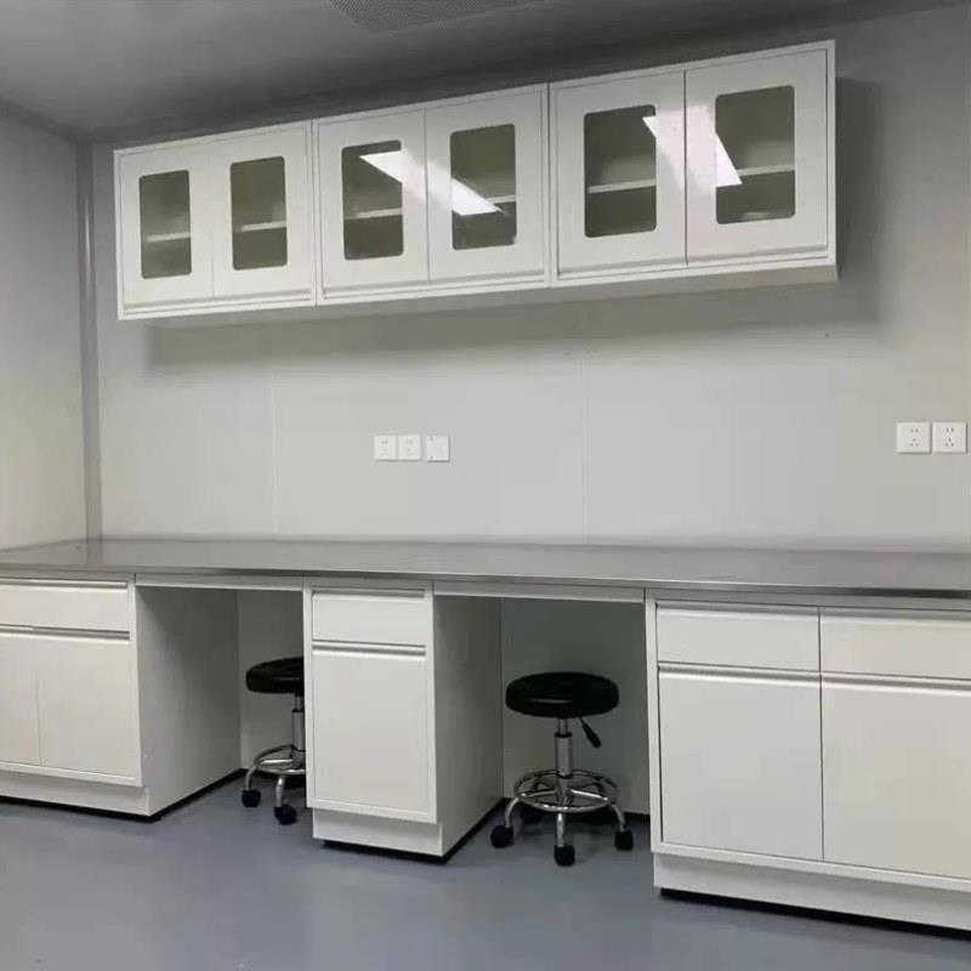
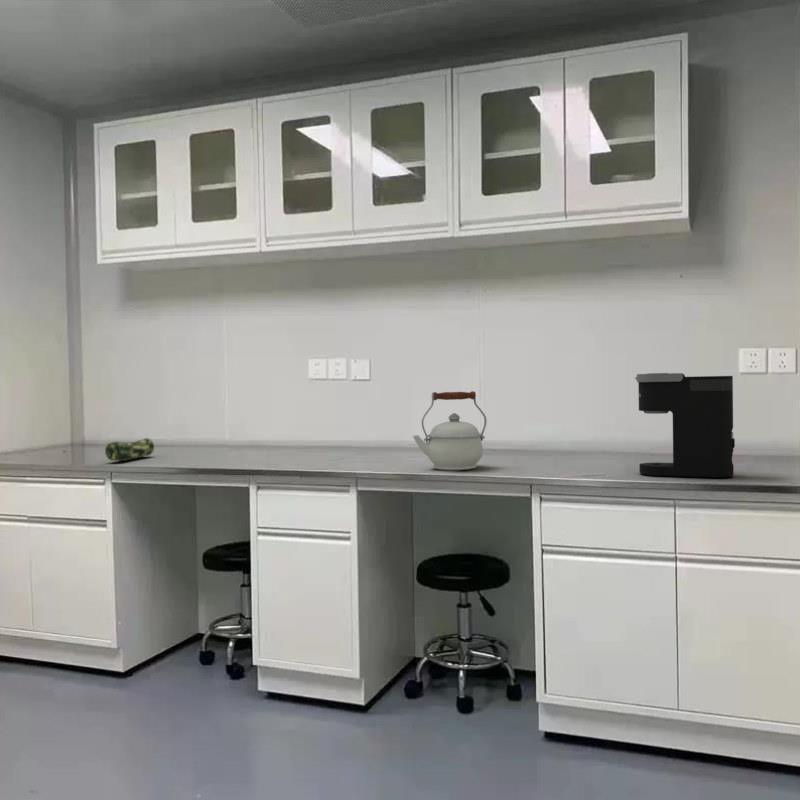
+ pencil case [104,437,155,462]
+ kettle [412,390,488,471]
+ coffee maker [634,372,736,479]
